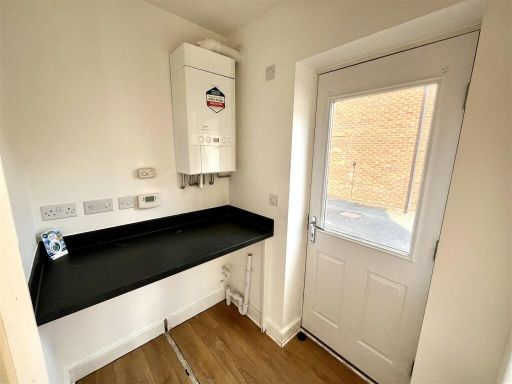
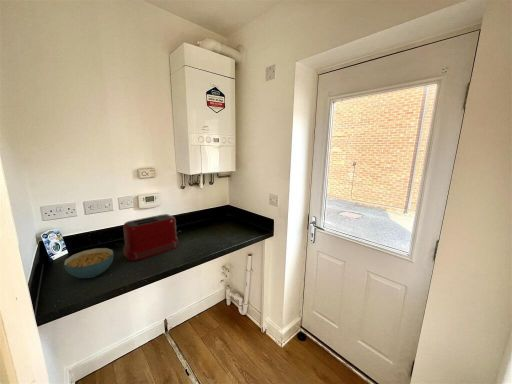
+ cereal bowl [63,247,115,279]
+ toaster [122,213,179,262]
